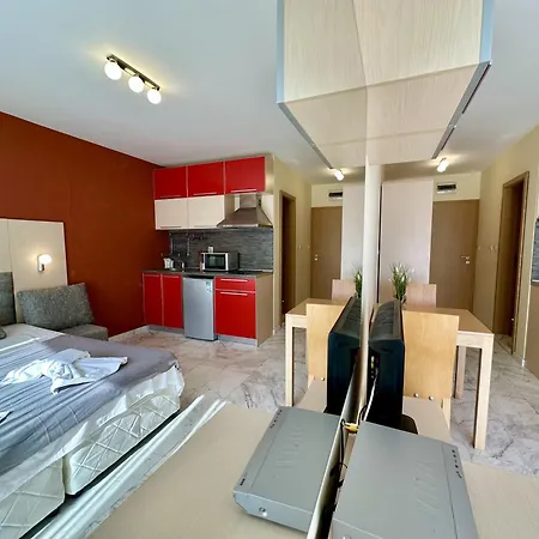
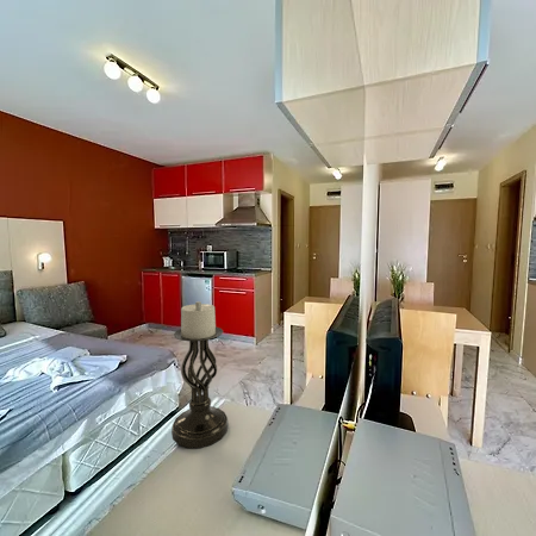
+ candle holder [170,300,230,449]
